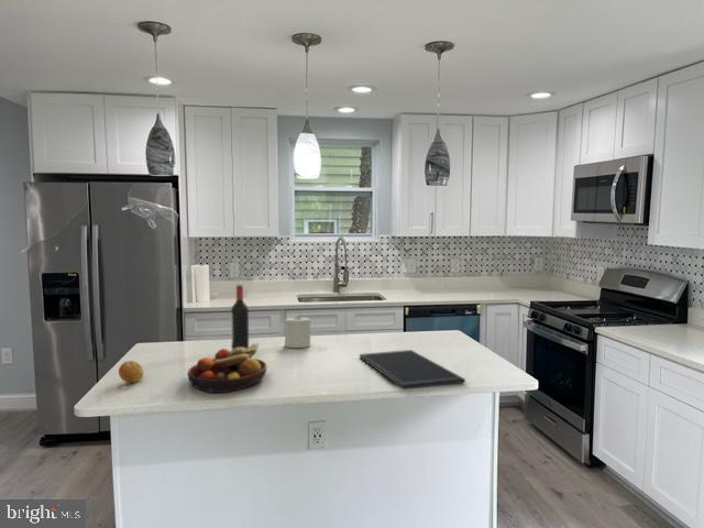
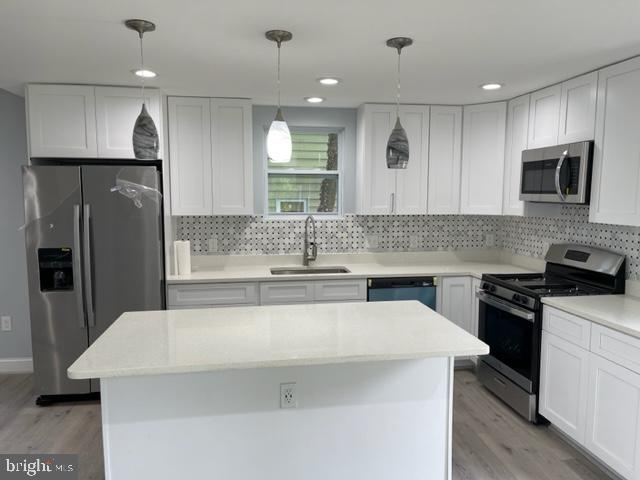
- wine bottle [230,284,250,352]
- fruit bowl [186,342,268,394]
- fruit [118,360,145,384]
- candle [284,312,311,349]
- cutting board [359,349,466,391]
